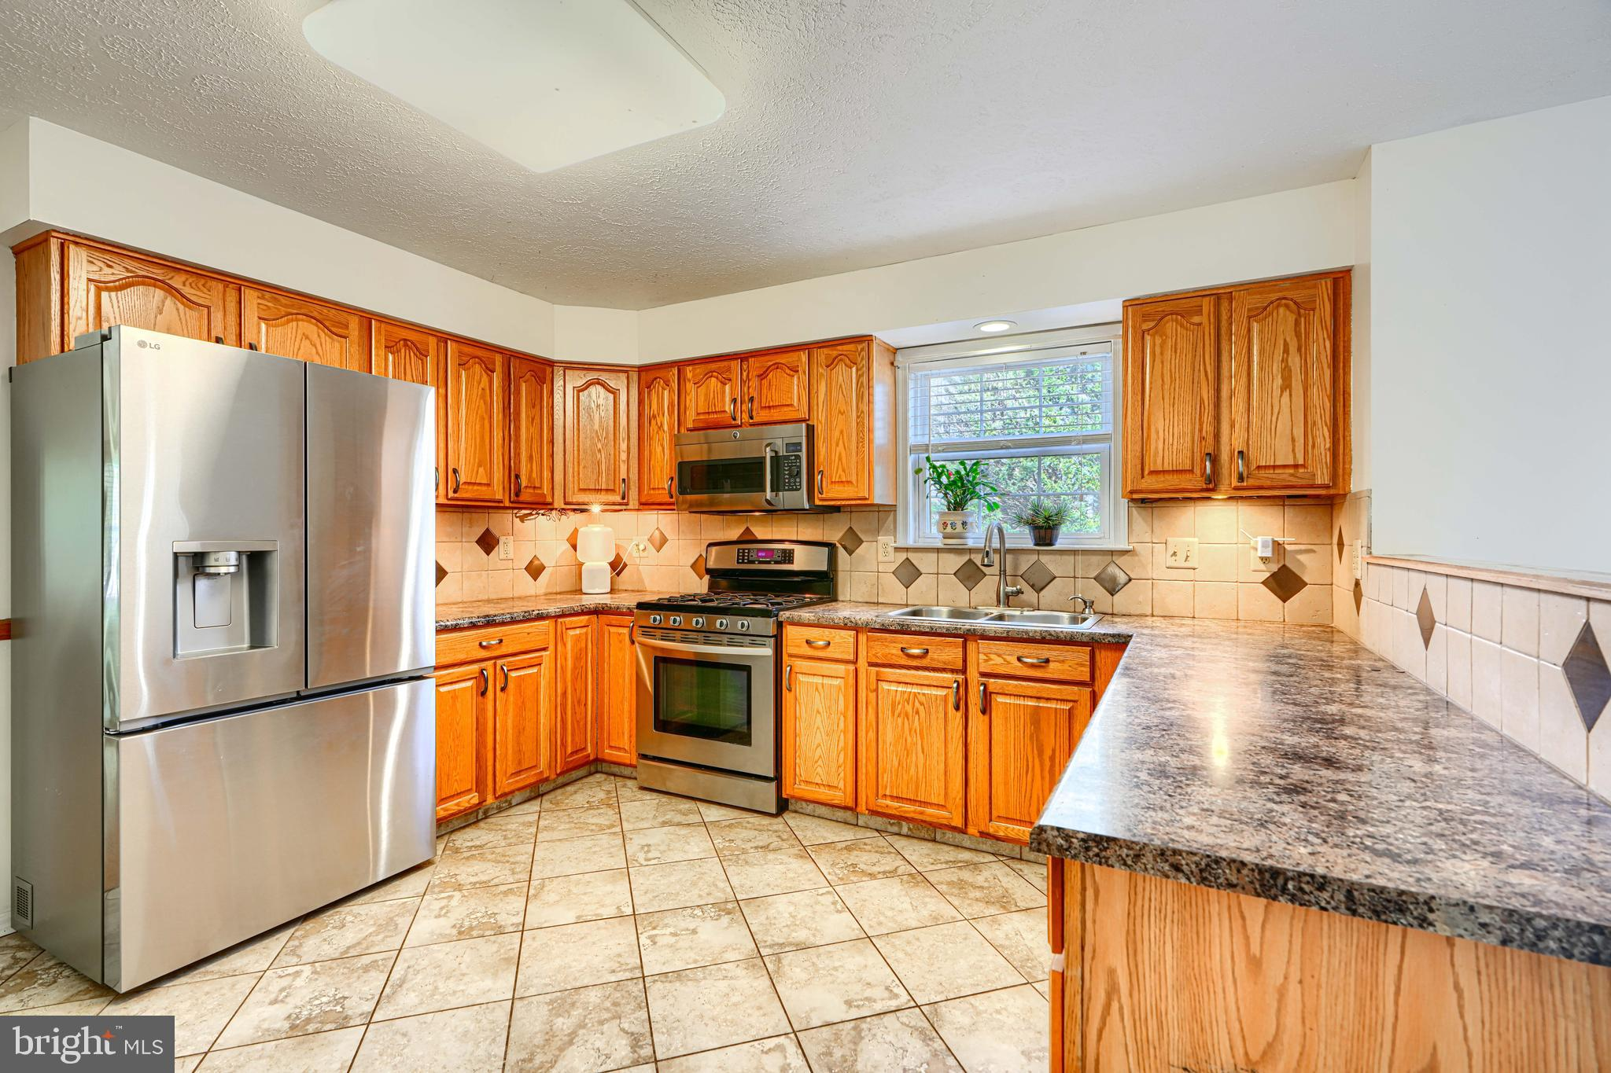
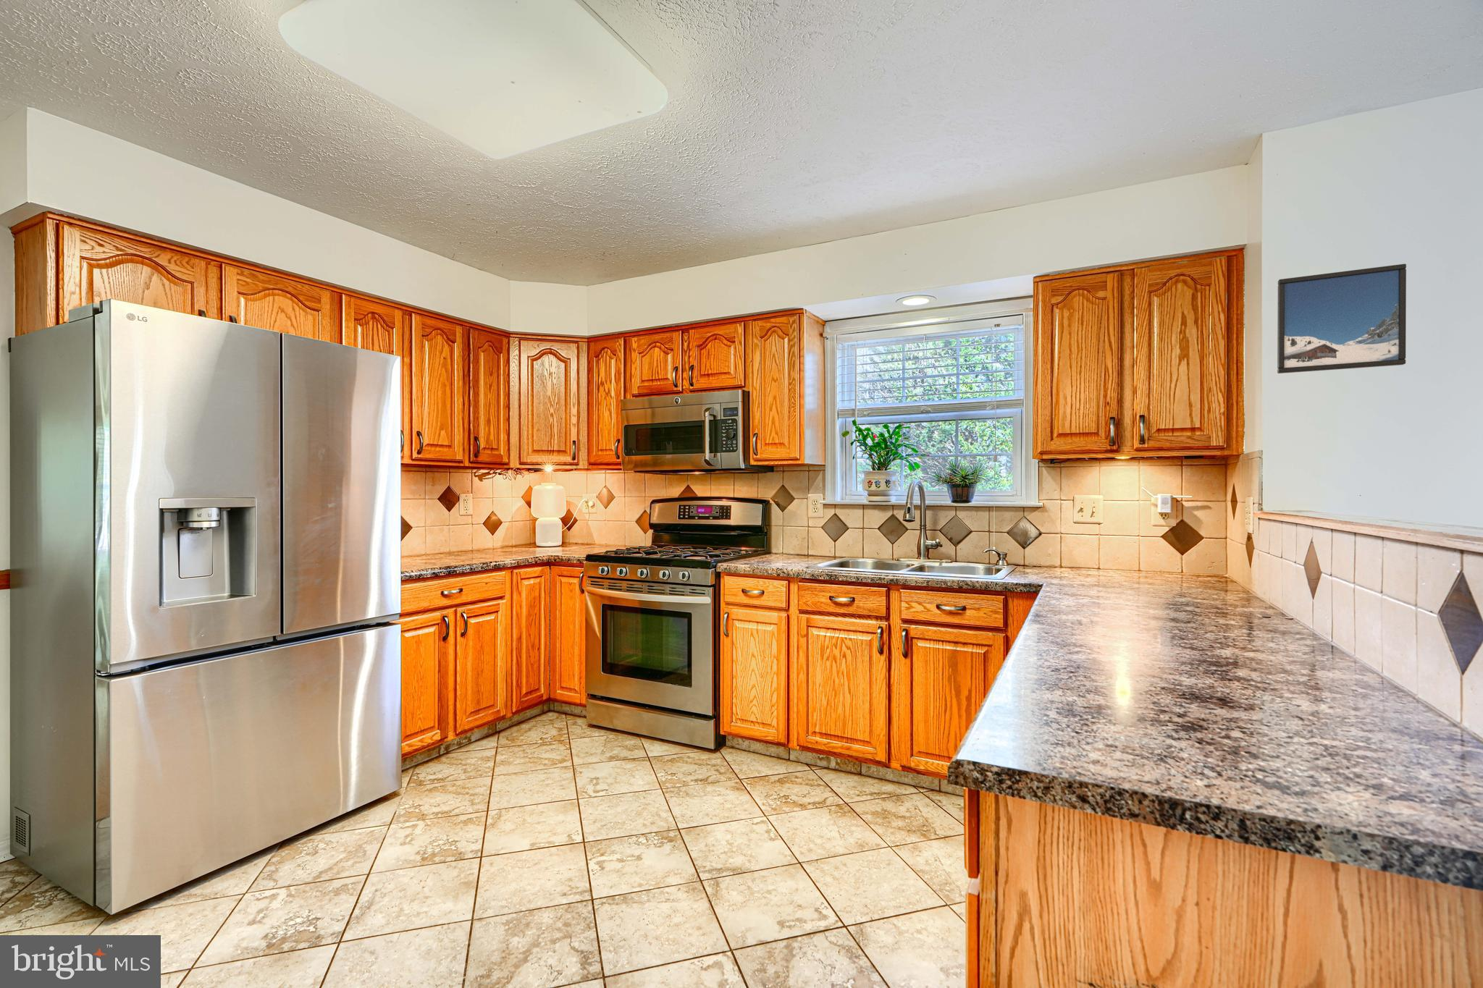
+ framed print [1277,264,1407,374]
